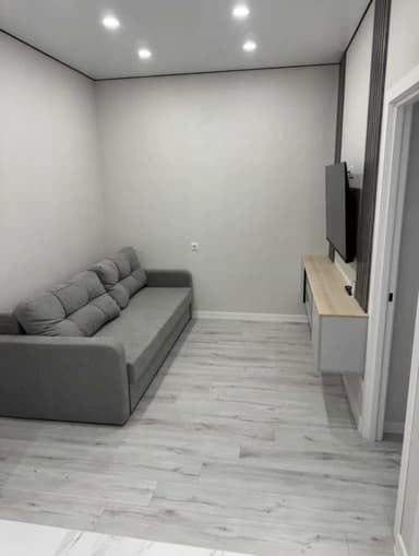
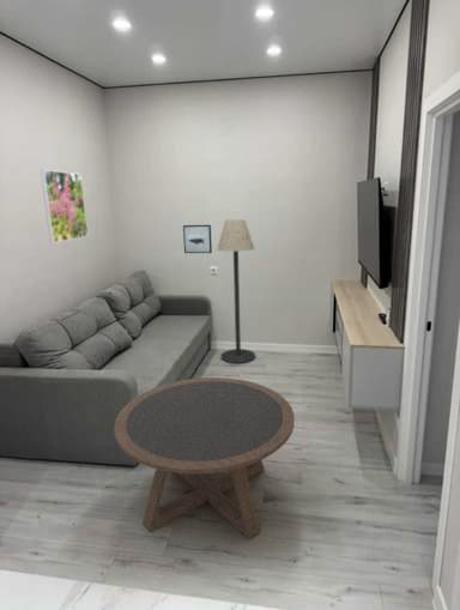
+ coffee table [113,376,296,540]
+ floor lamp [216,218,256,364]
+ wall art [182,224,213,254]
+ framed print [40,169,89,243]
